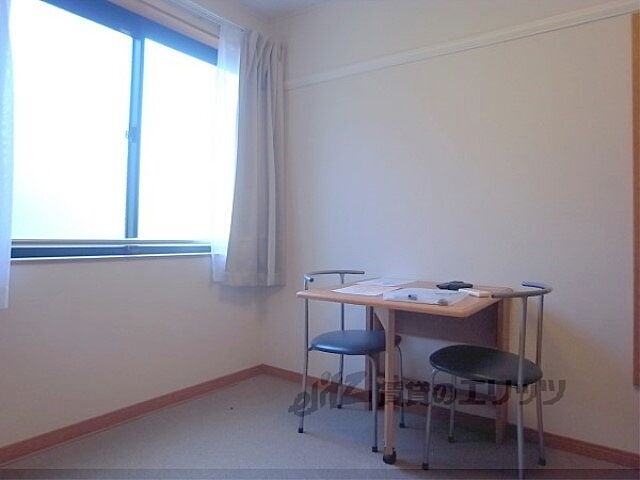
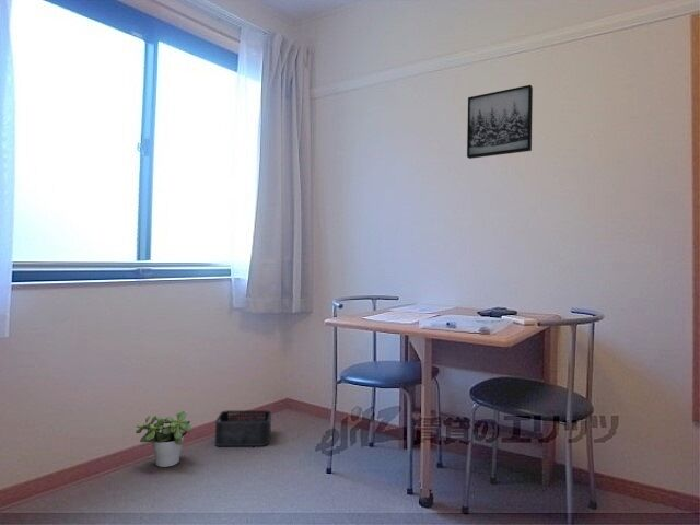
+ potted plant [135,410,194,468]
+ storage bin [214,409,272,447]
+ wall art [466,84,534,160]
